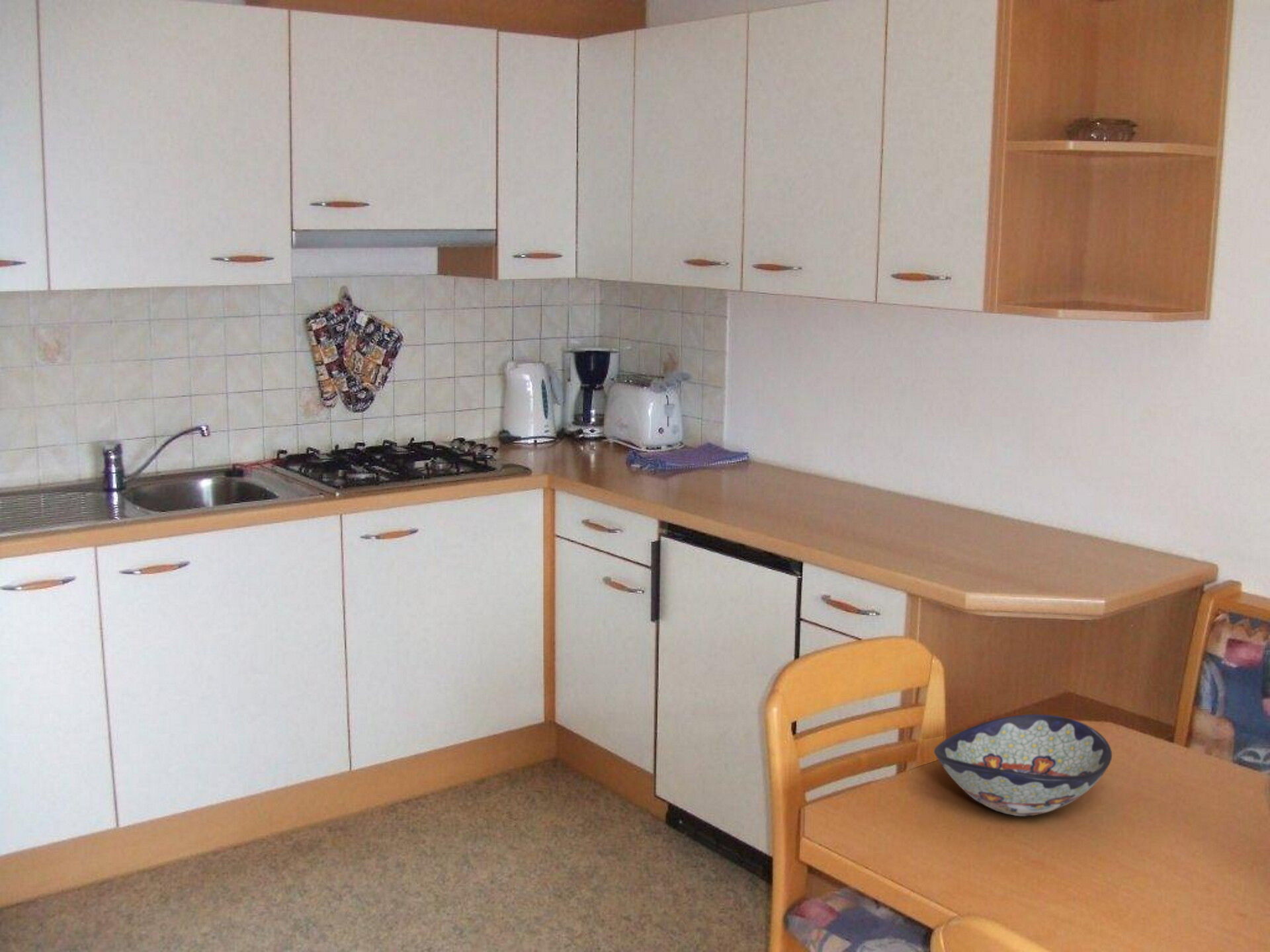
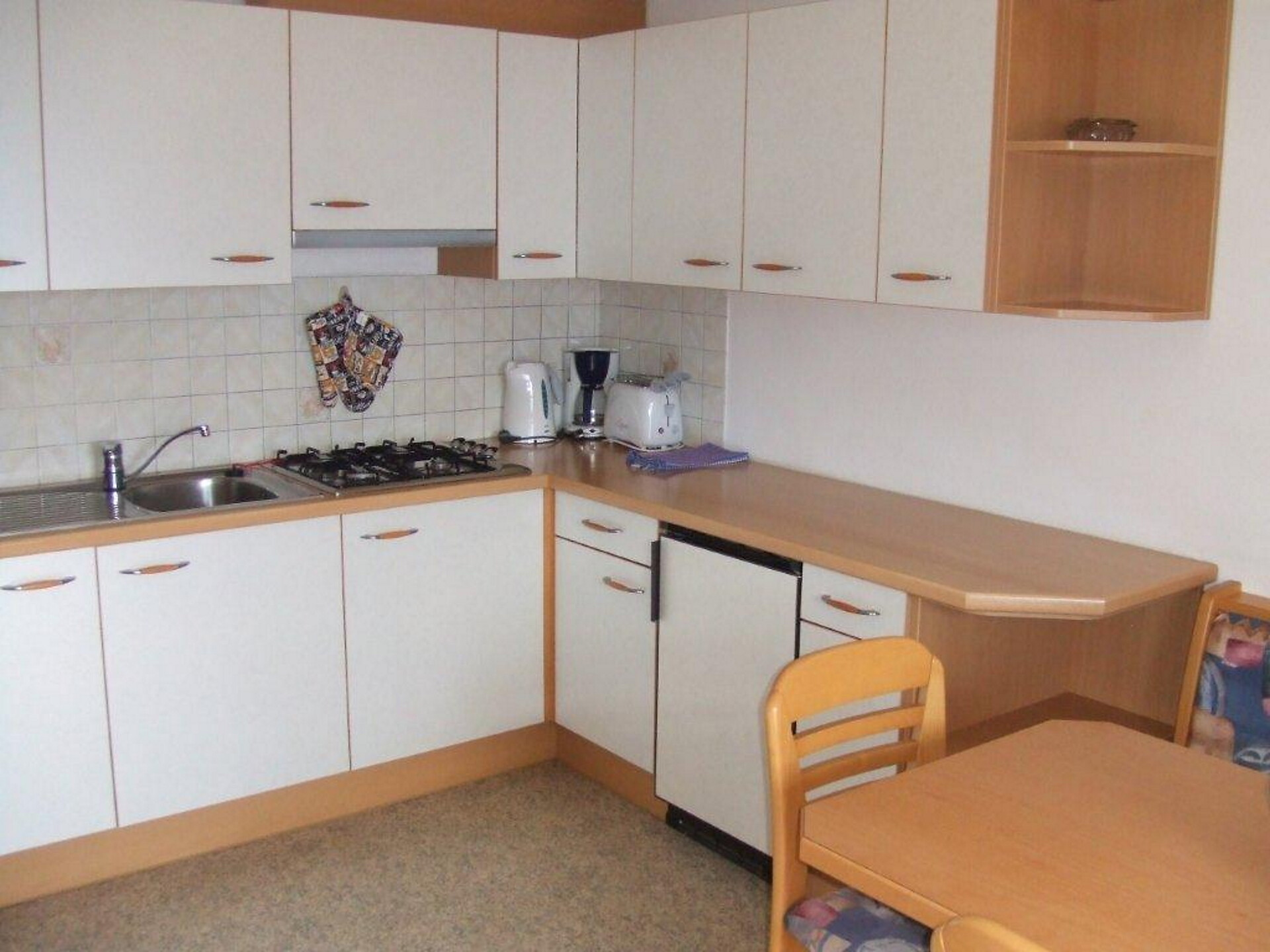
- decorative bowl [933,713,1113,816]
